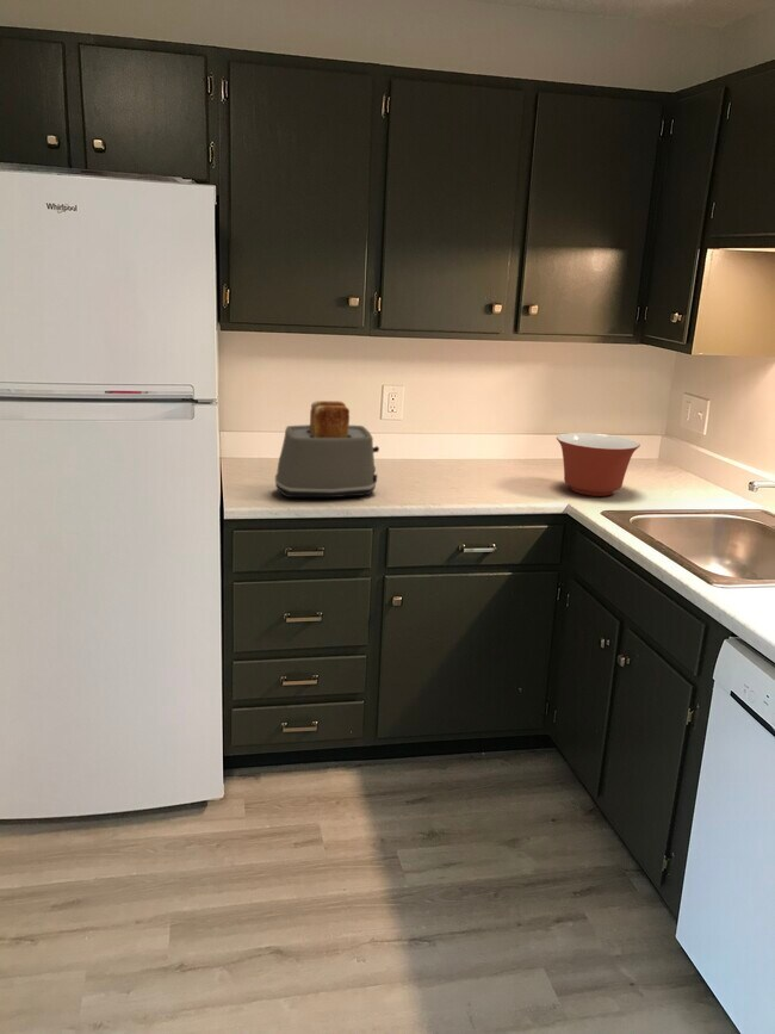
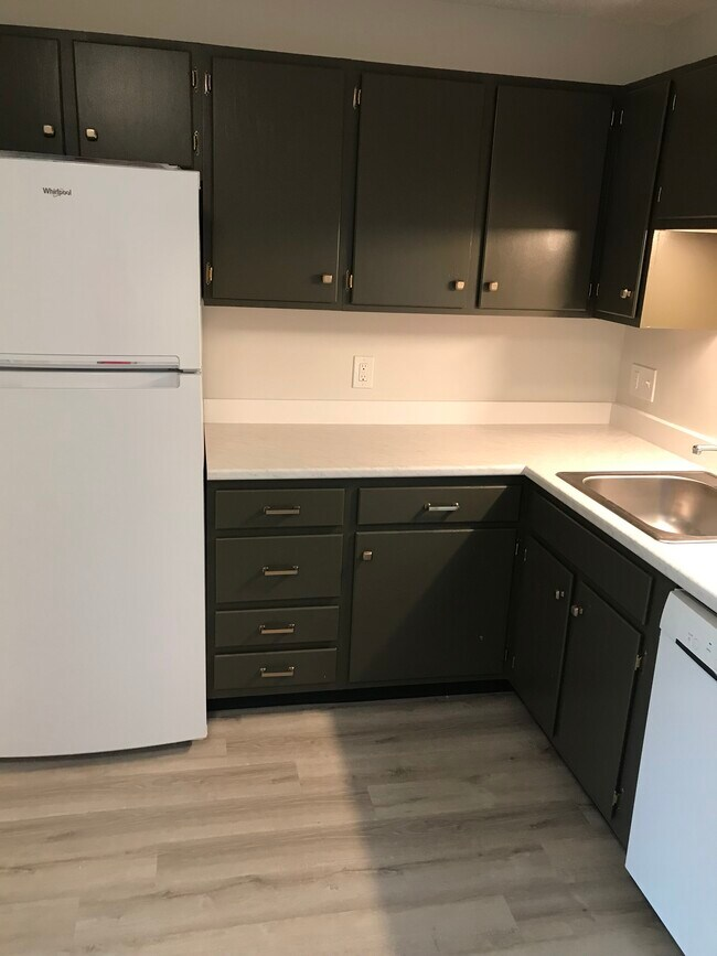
- toaster [273,400,380,499]
- mixing bowl [556,432,641,497]
